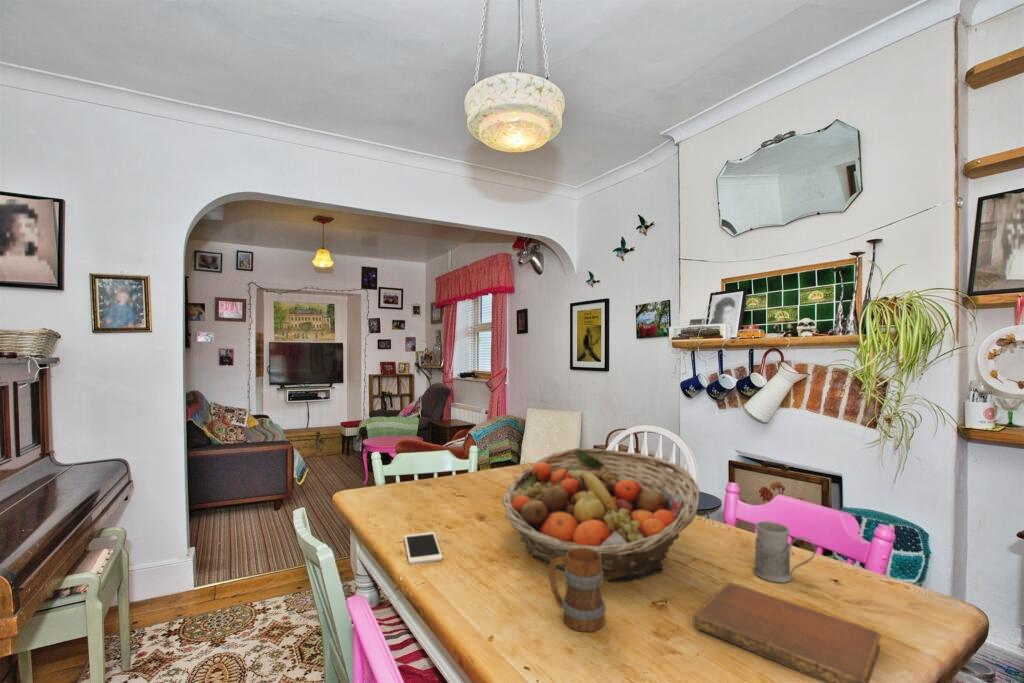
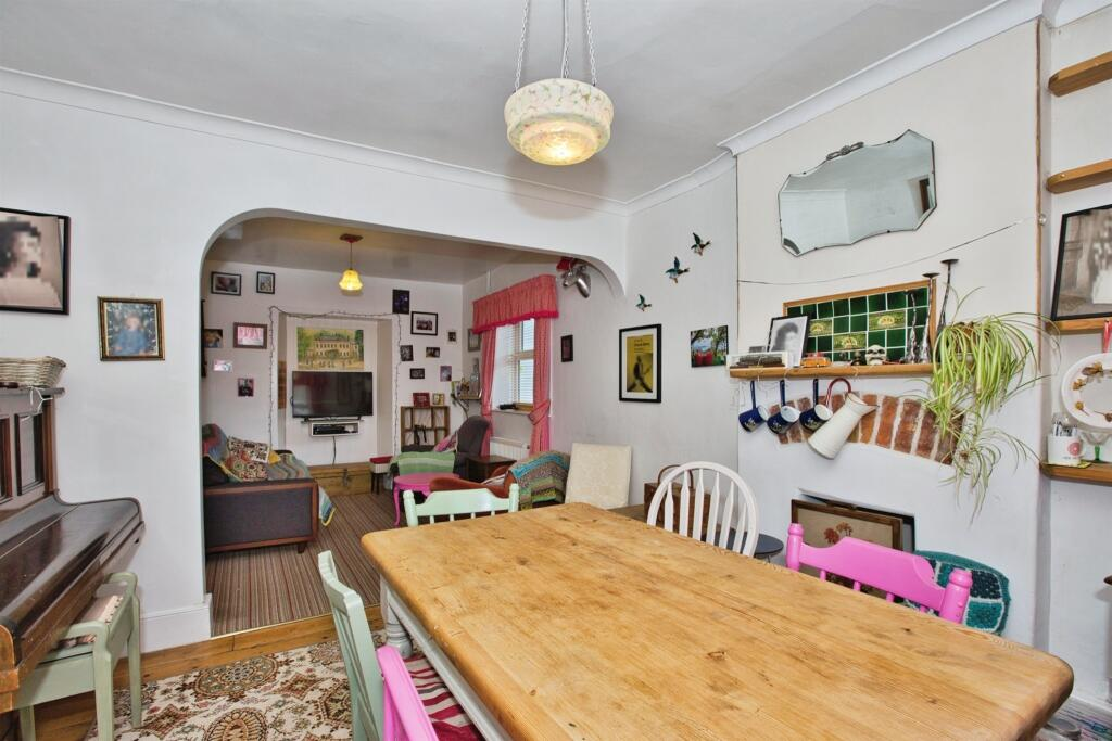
- mug [548,548,607,633]
- fruit basket [501,447,701,583]
- cell phone [403,531,444,565]
- mug [752,520,817,584]
- notebook [693,582,882,683]
